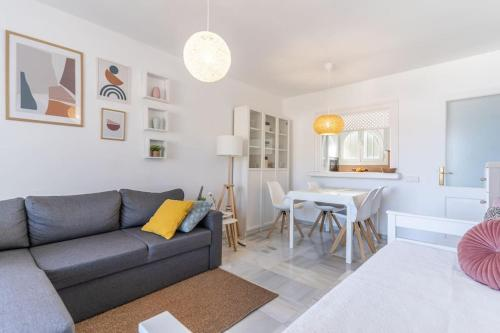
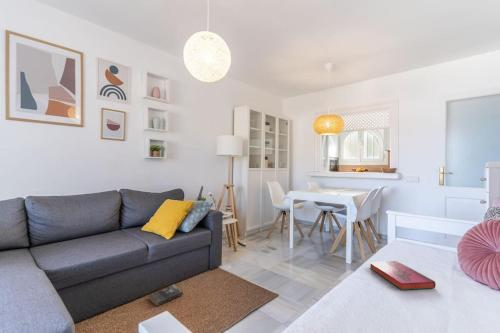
+ book [148,283,184,307]
+ hardback book [368,260,436,291]
